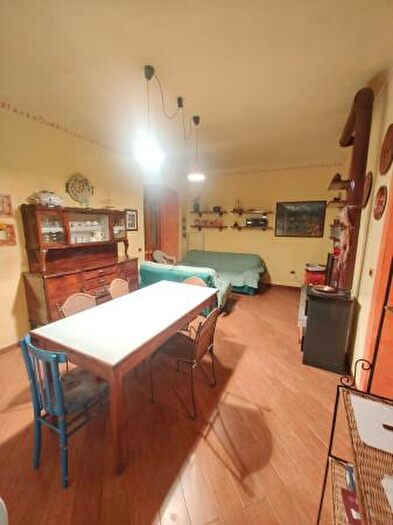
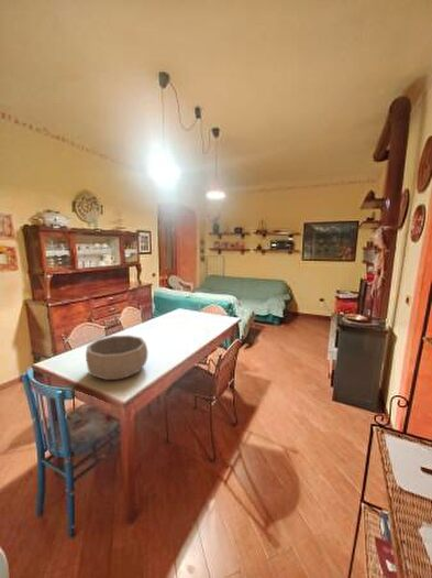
+ decorative bowl [85,335,148,381]
